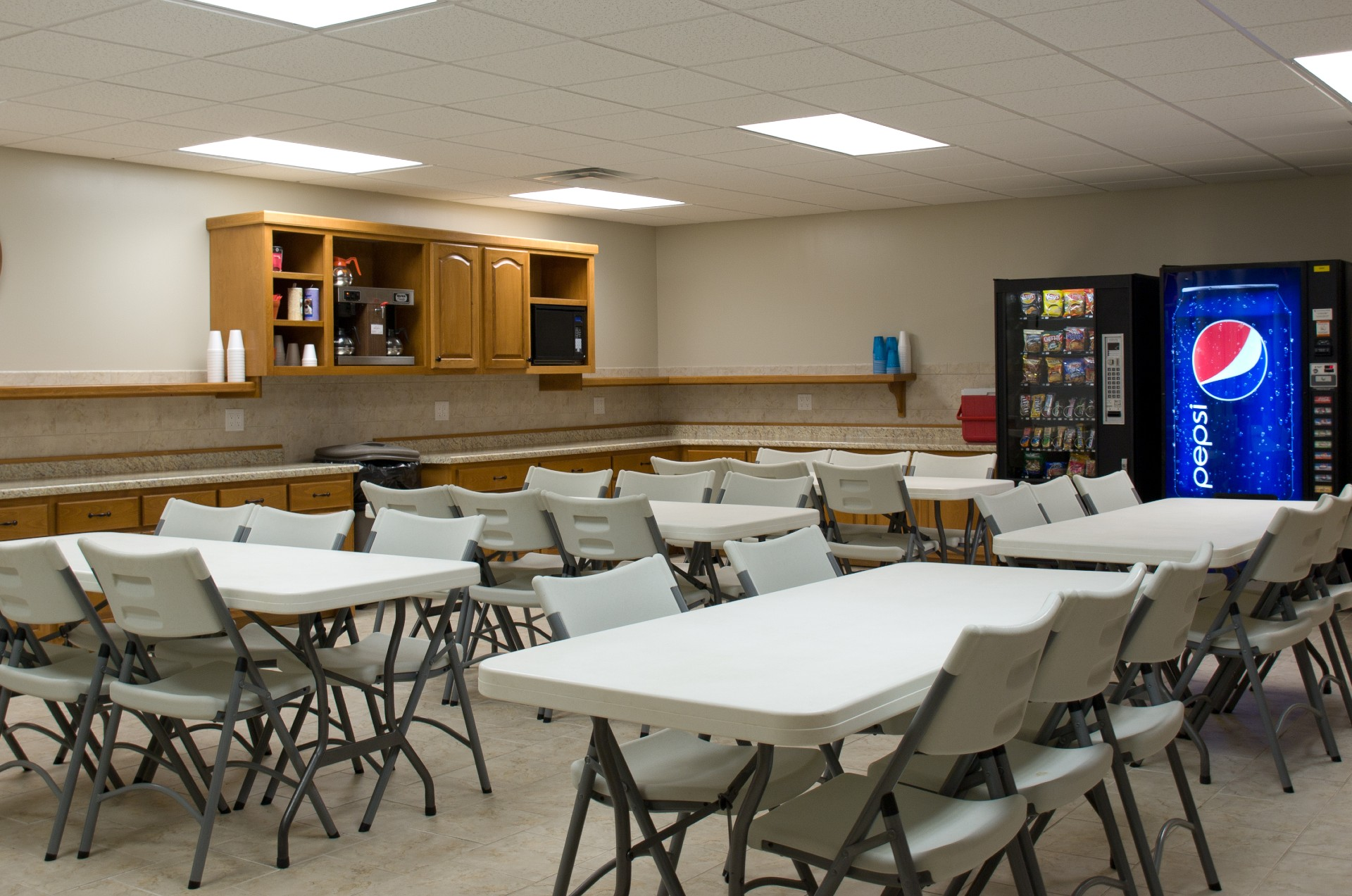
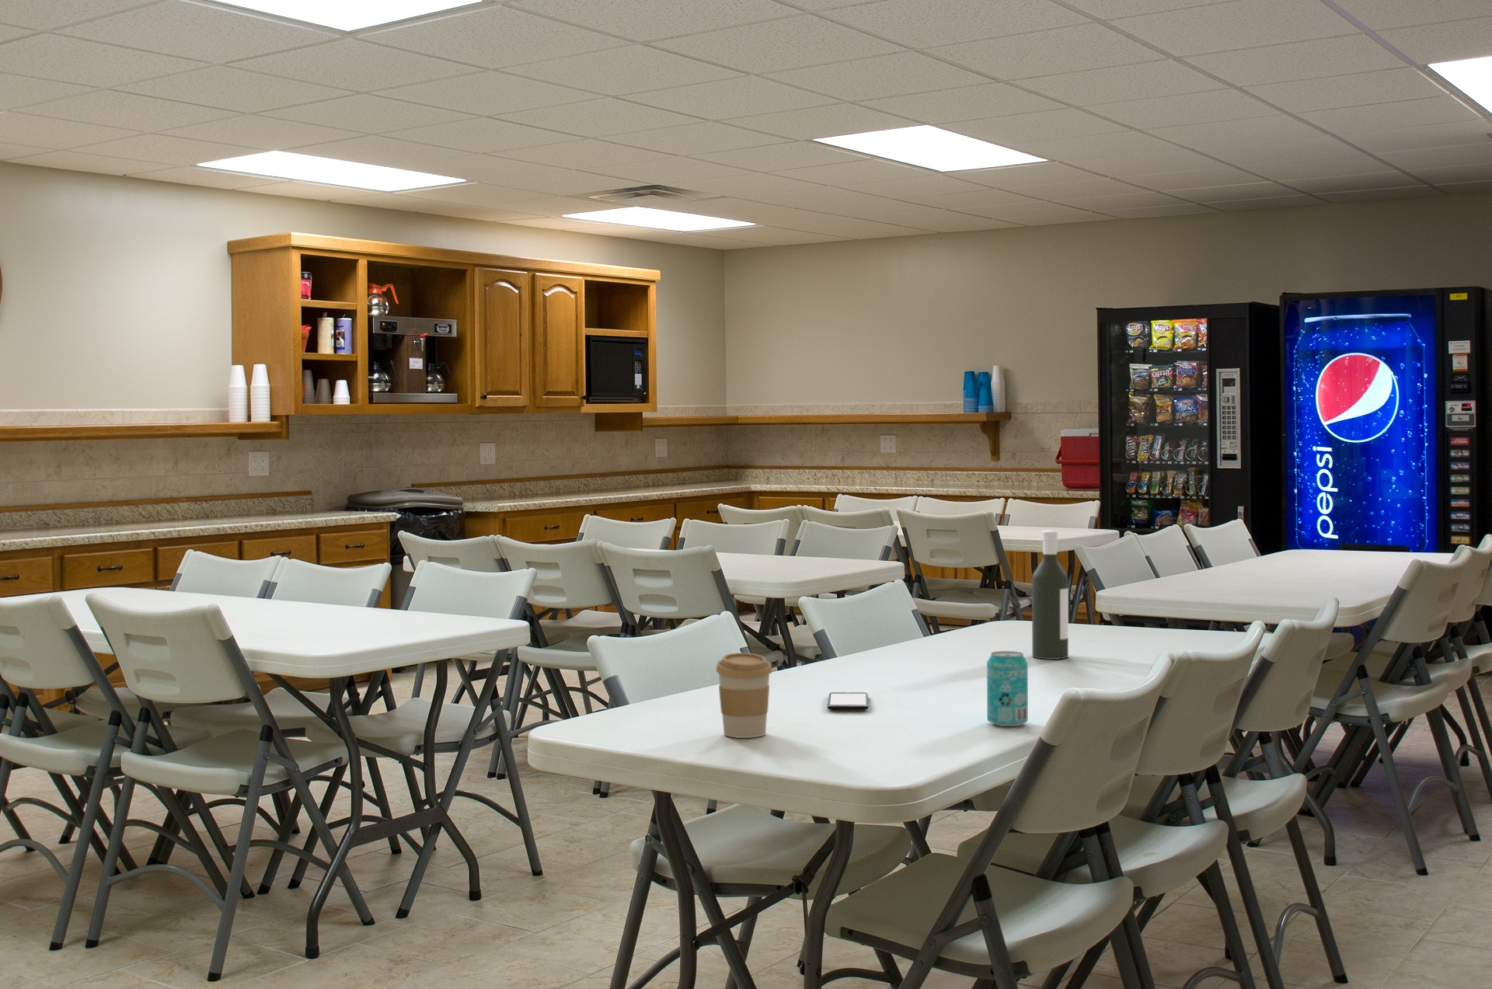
+ coffee cup [715,652,774,738]
+ smartphone [827,691,870,711]
+ beverage can [987,650,1029,727]
+ bottle [1031,530,1069,660]
